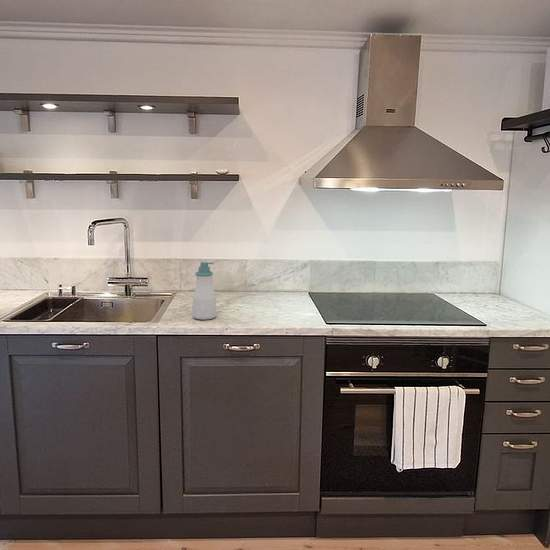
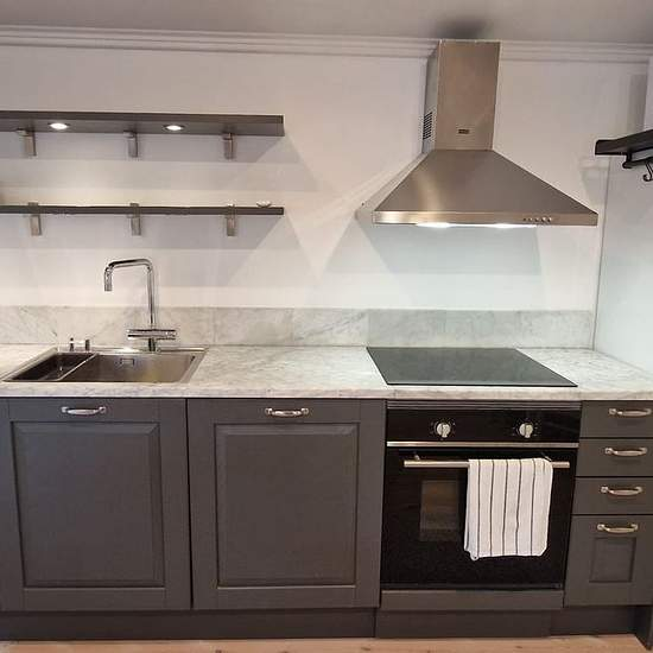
- soap bottle [191,261,217,321]
